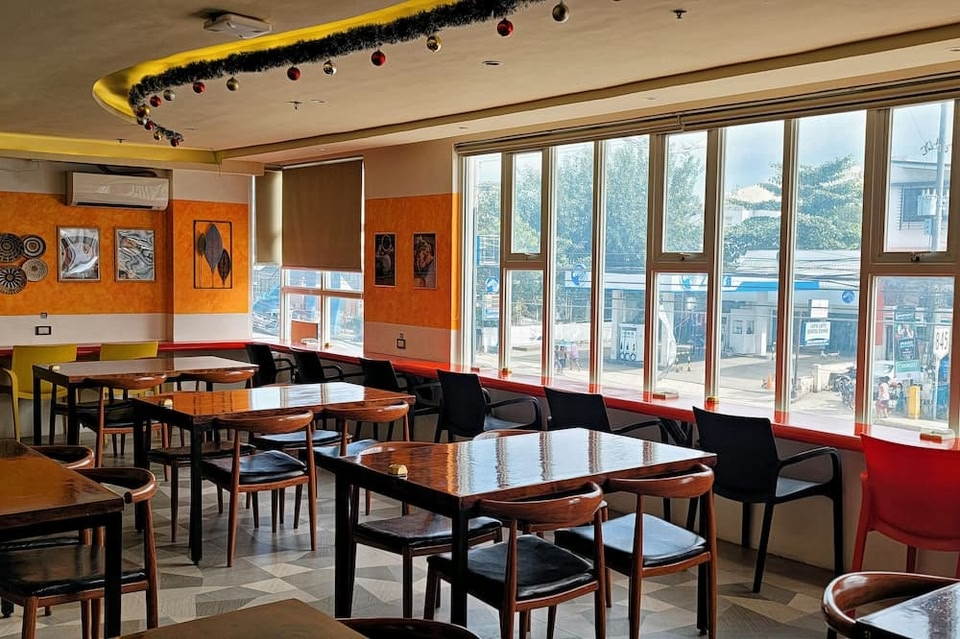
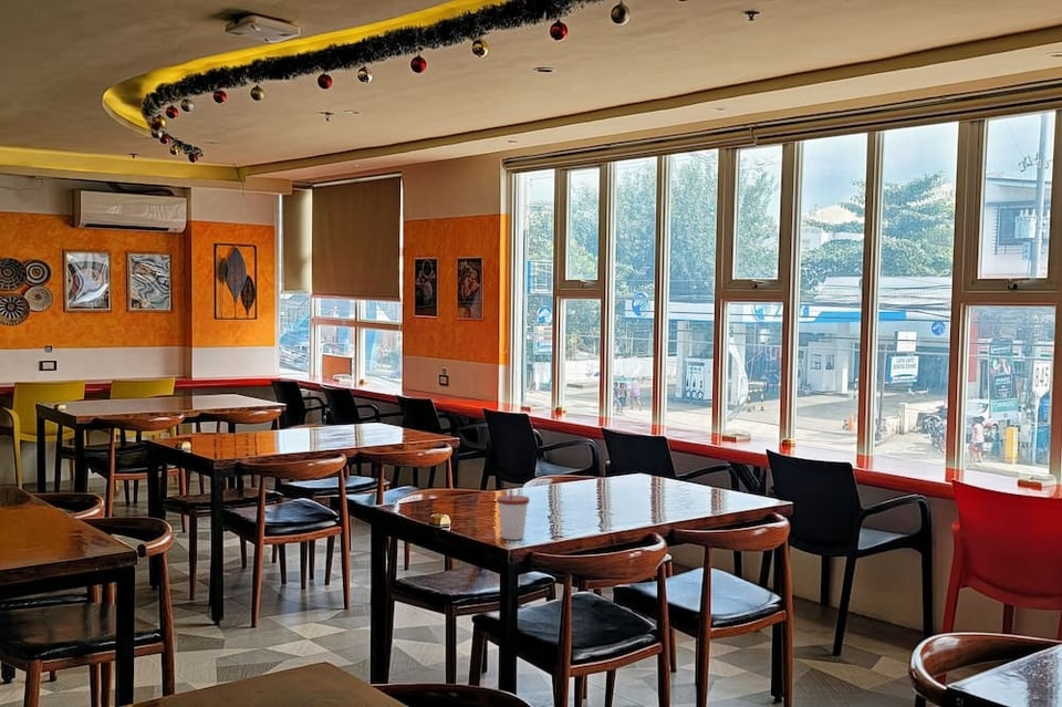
+ cup [496,488,531,541]
